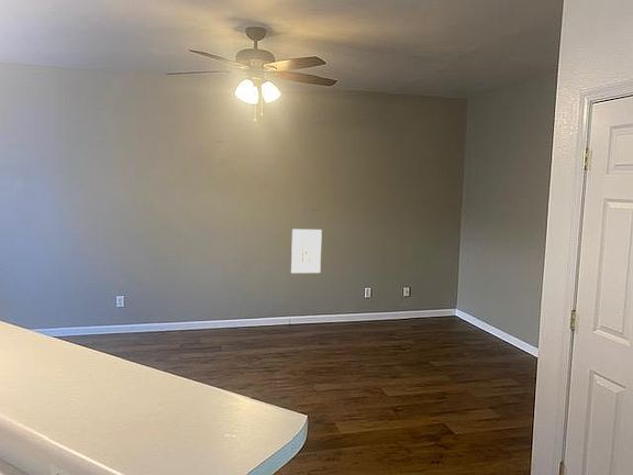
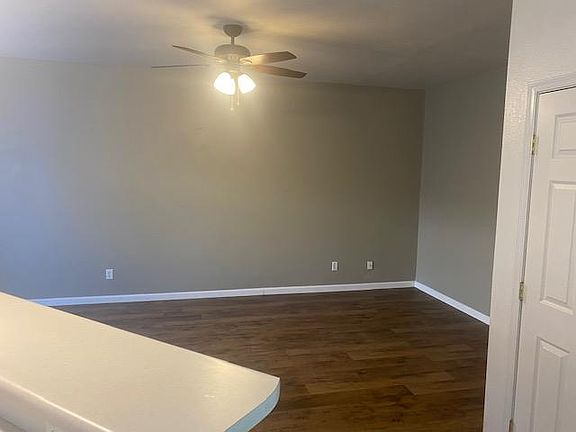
- wall art [290,229,323,274]
